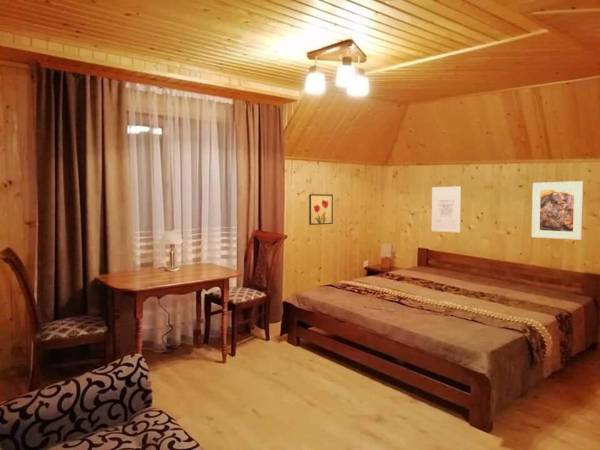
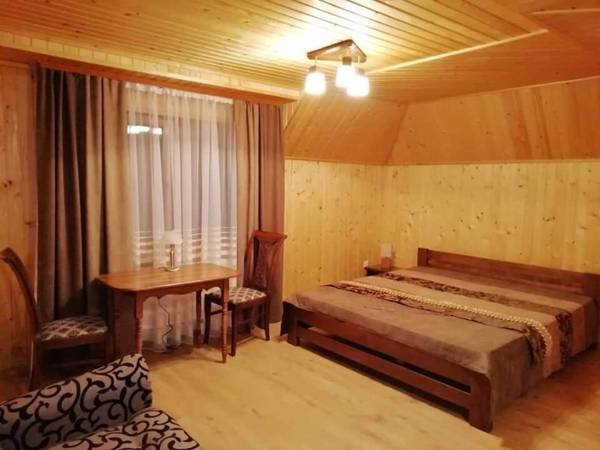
- wall art [308,193,334,226]
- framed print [531,180,585,241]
- wall art [431,185,462,233]
